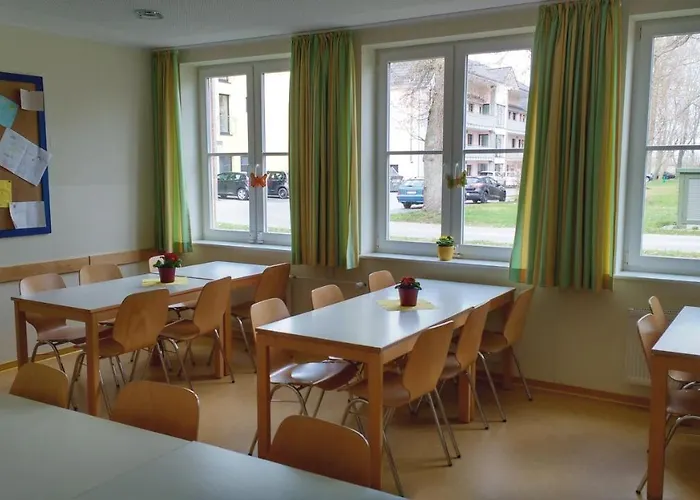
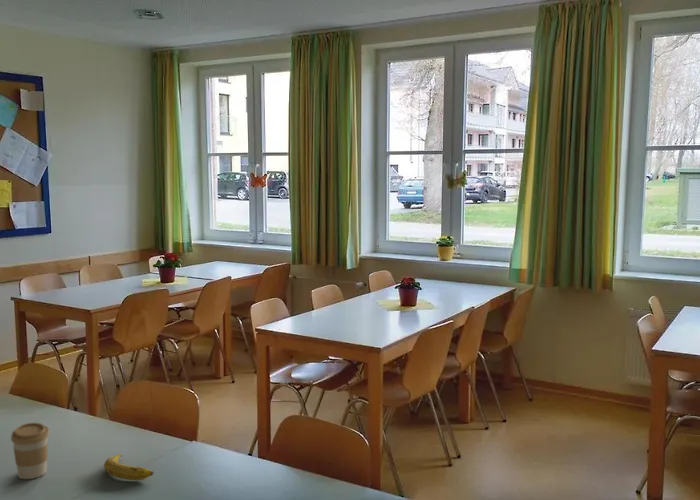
+ coffee cup [10,422,51,480]
+ fruit [103,453,155,481]
